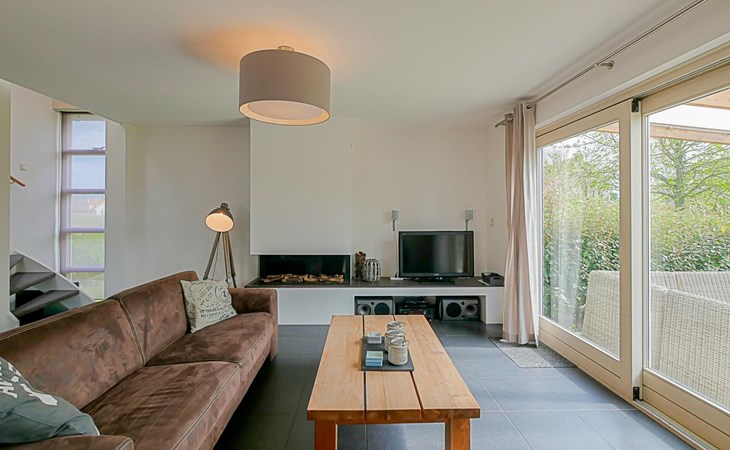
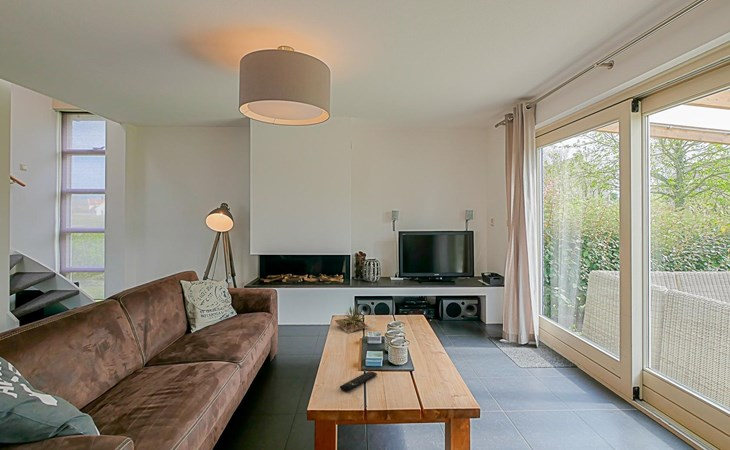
+ remote control [339,370,378,392]
+ succulent plant [333,306,370,334]
